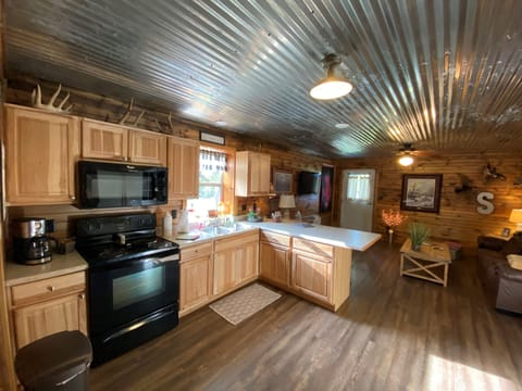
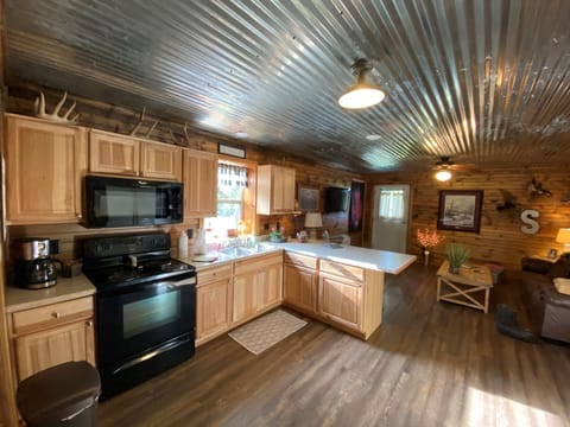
+ boots [495,302,537,344]
